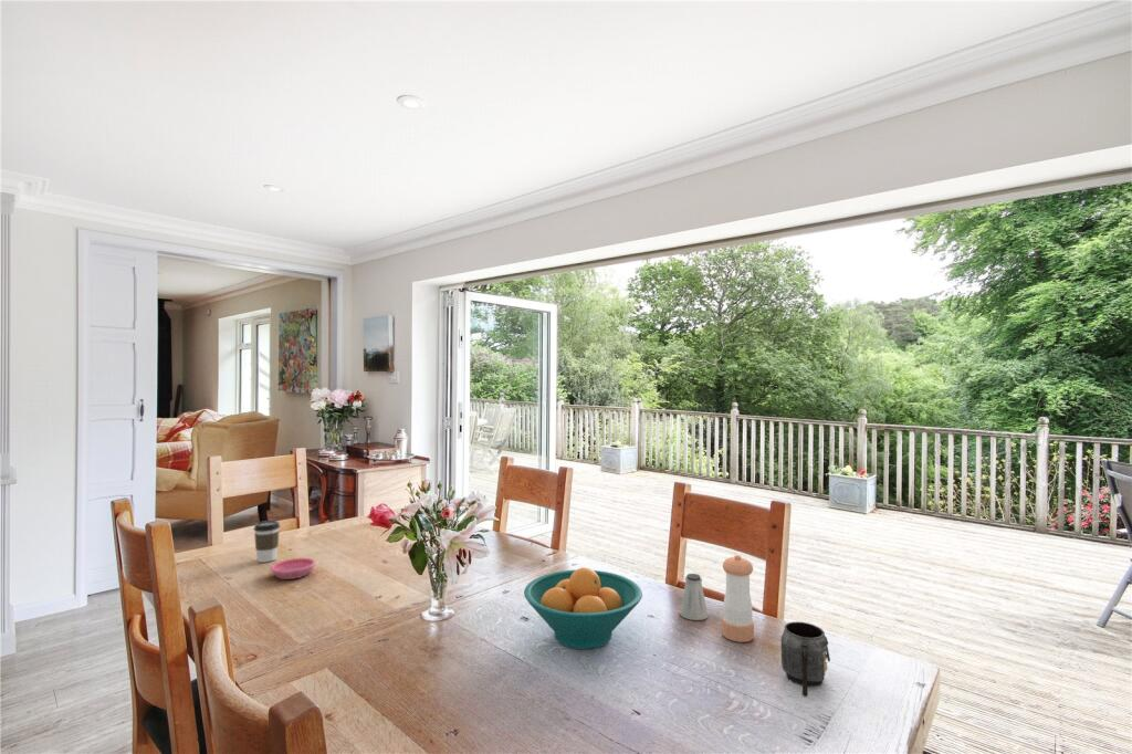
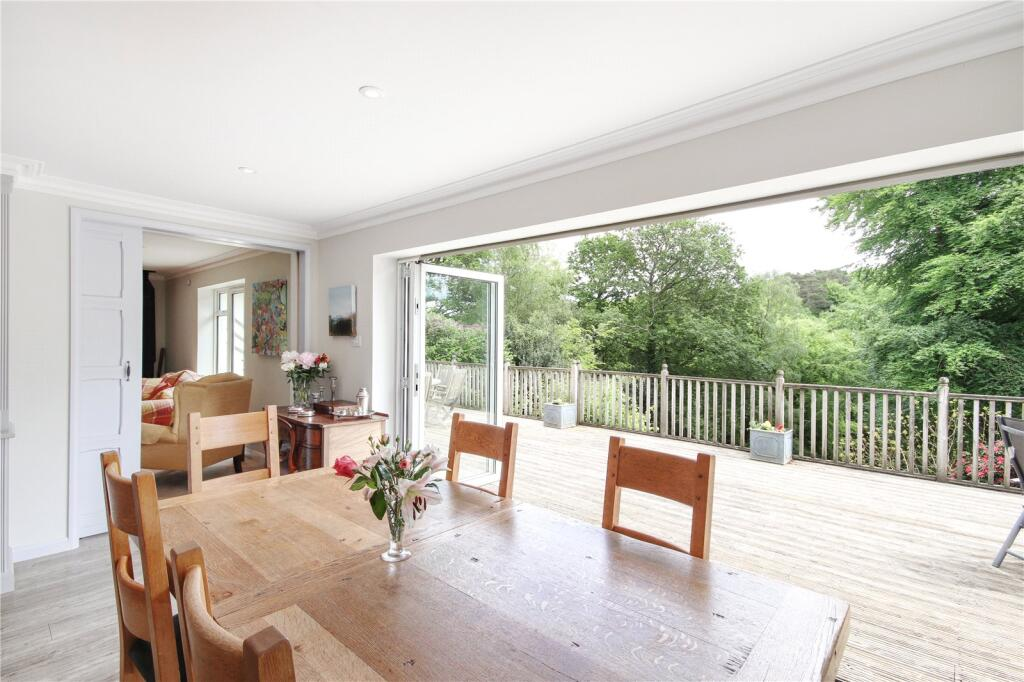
- saucer [270,557,317,580]
- coffee cup [253,520,281,564]
- mug [779,620,831,698]
- pepper shaker [721,554,755,643]
- saltshaker [679,573,709,621]
- fruit bowl [523,566,643,650]
